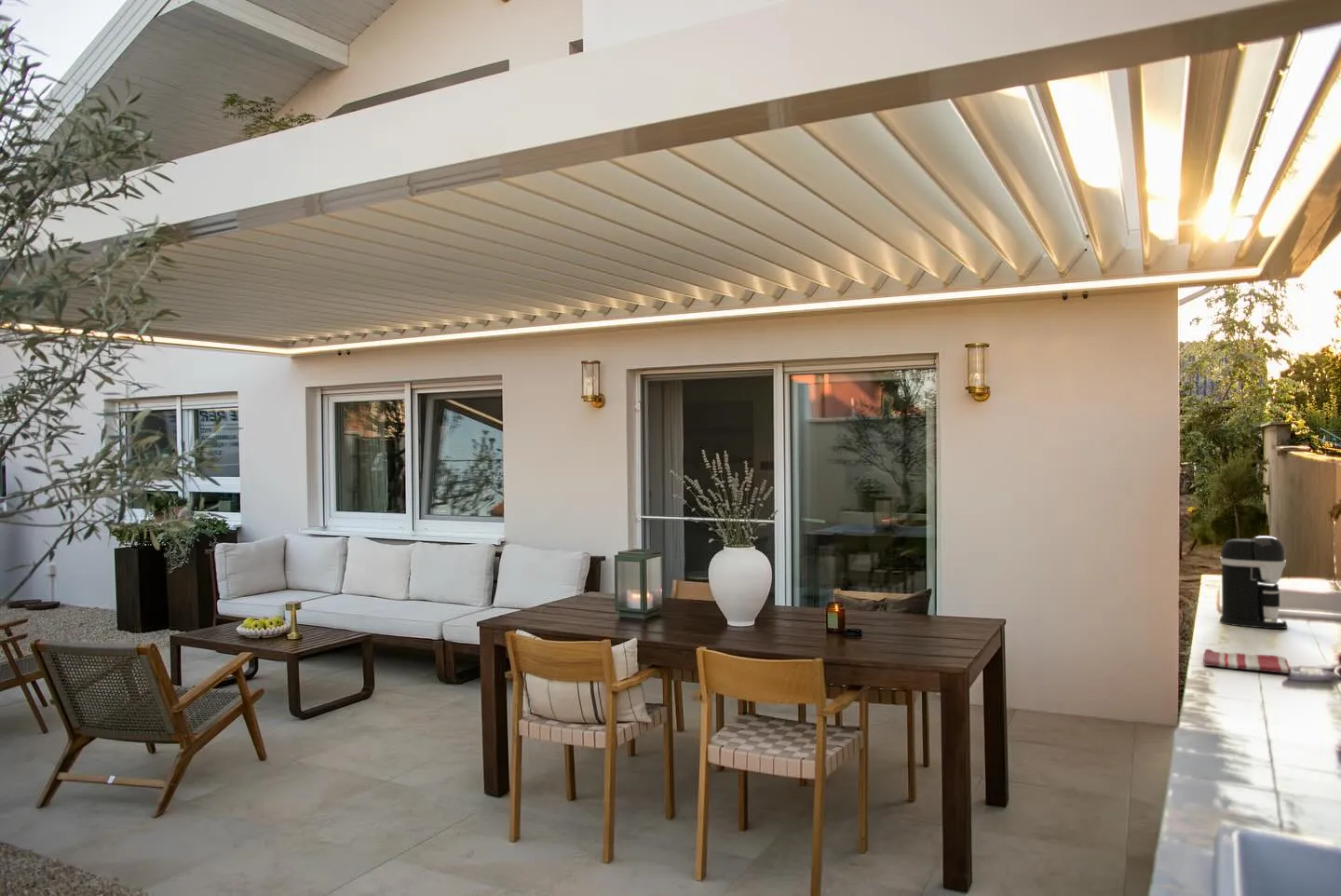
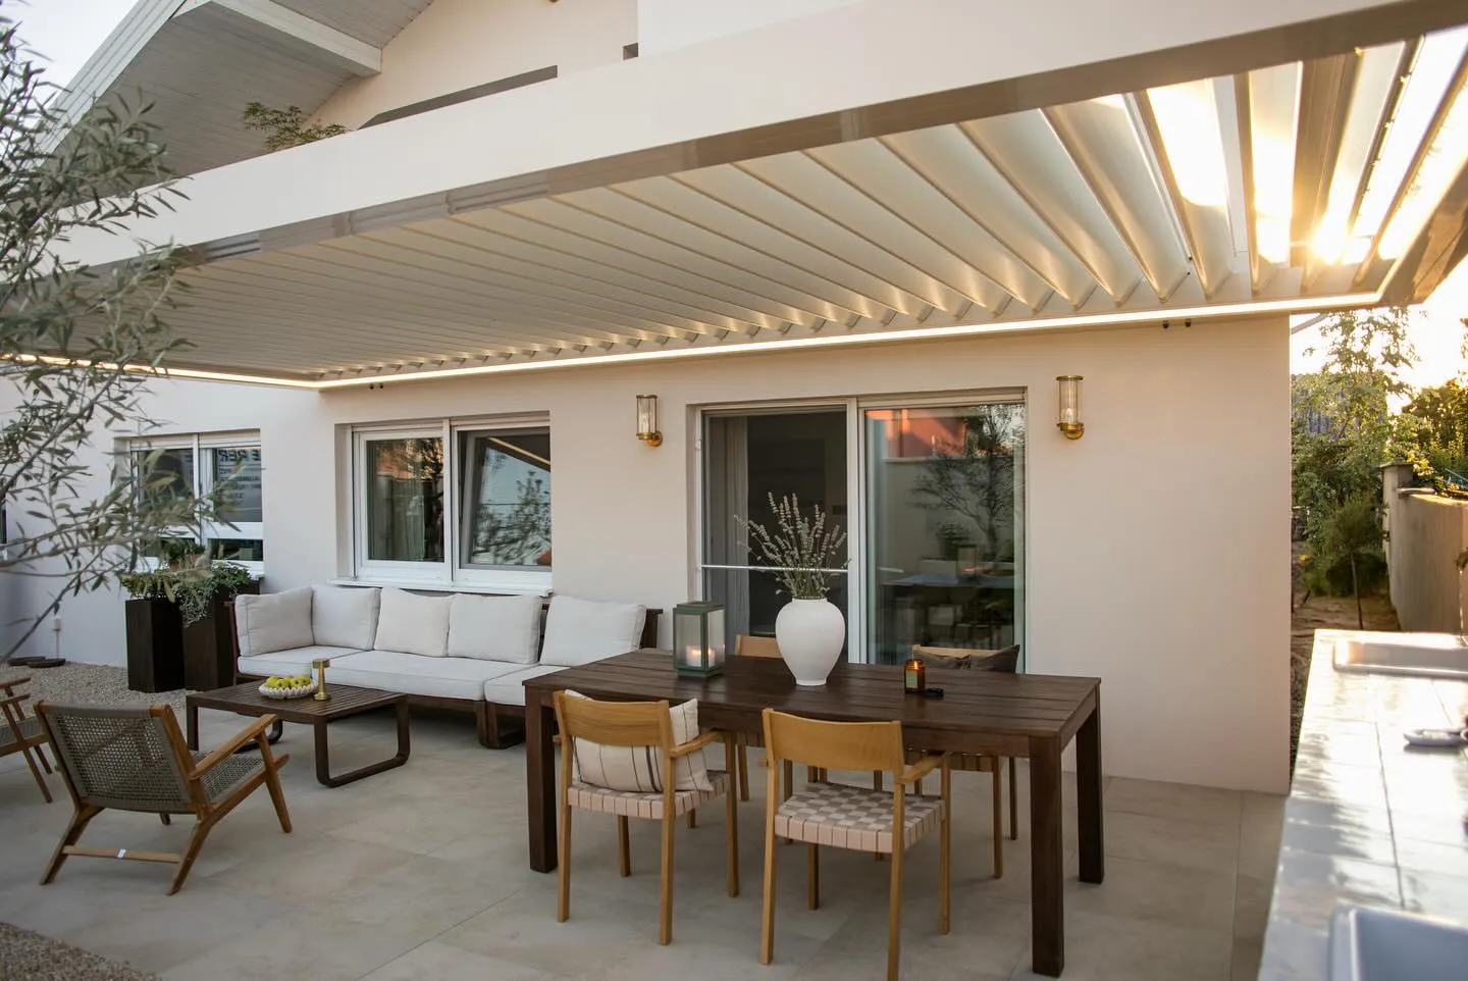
- coffee maker [1219,535,1288,630]
- dish towel [1202,648,1292,674]
